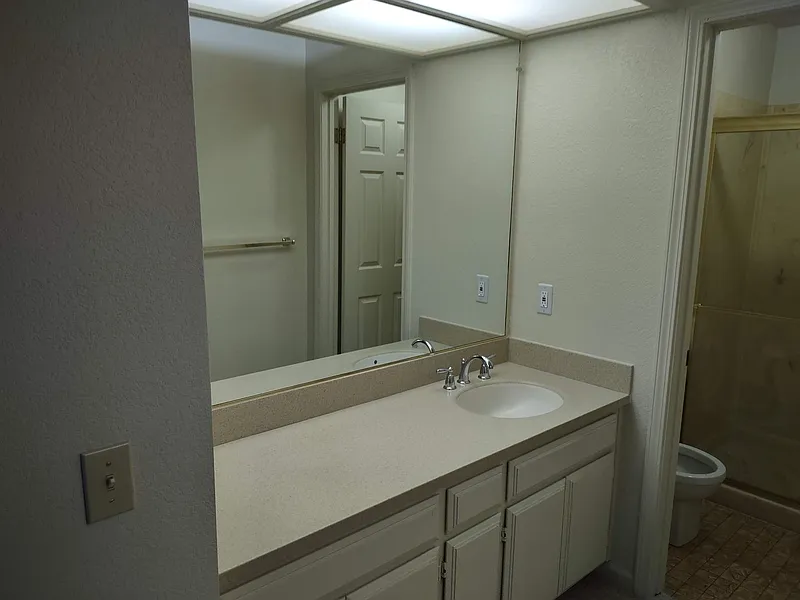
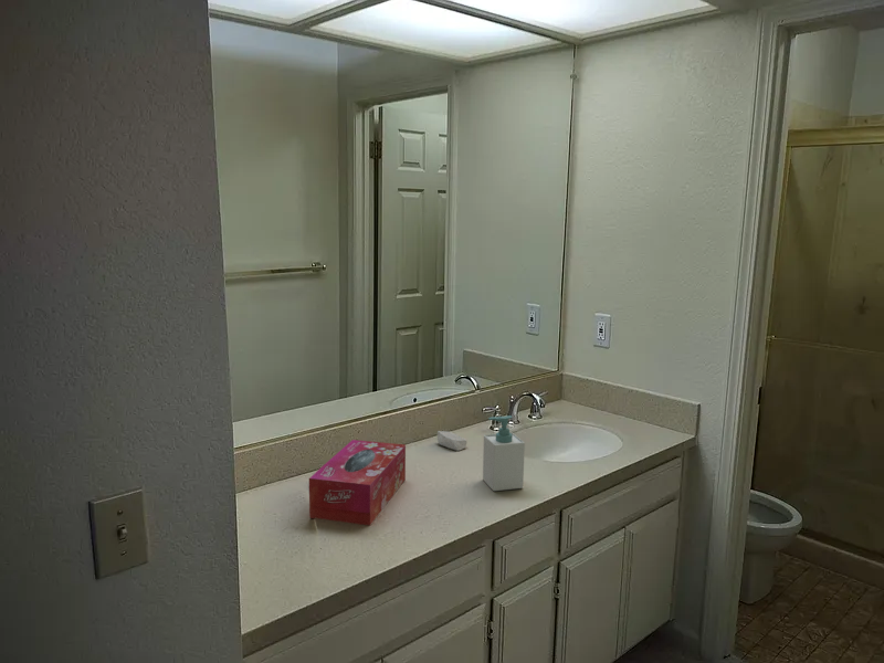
+ tissue box [308,439,407,526]
+ soap bar [436,430,467,452]
+ soap bottle [482,414,526,492]
